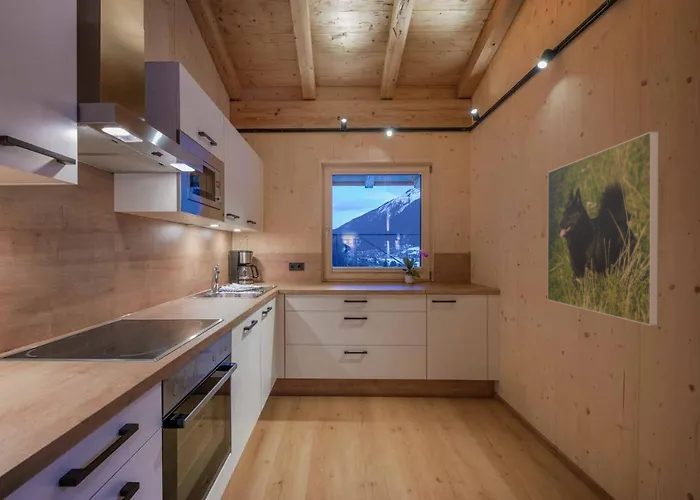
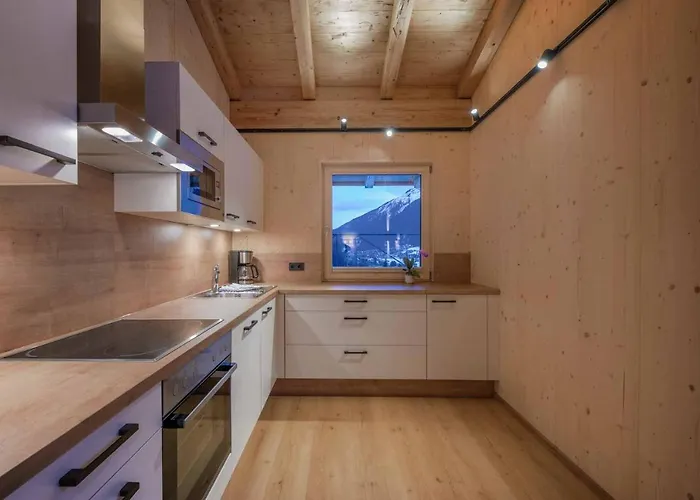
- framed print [547,130,660,327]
